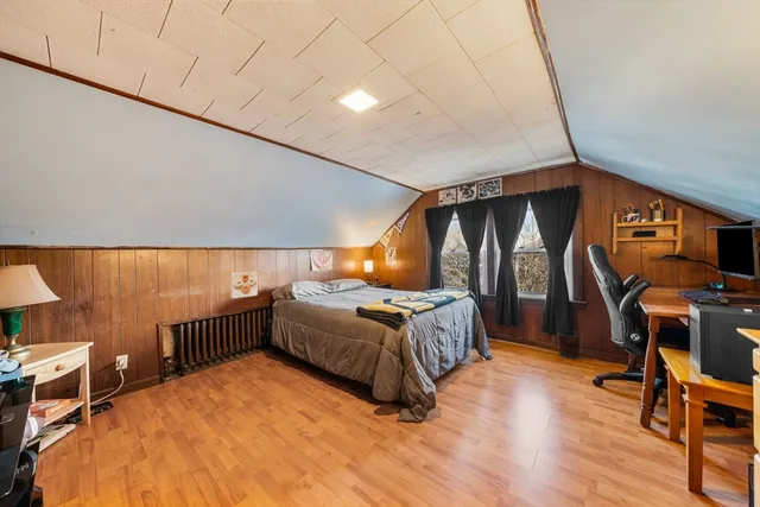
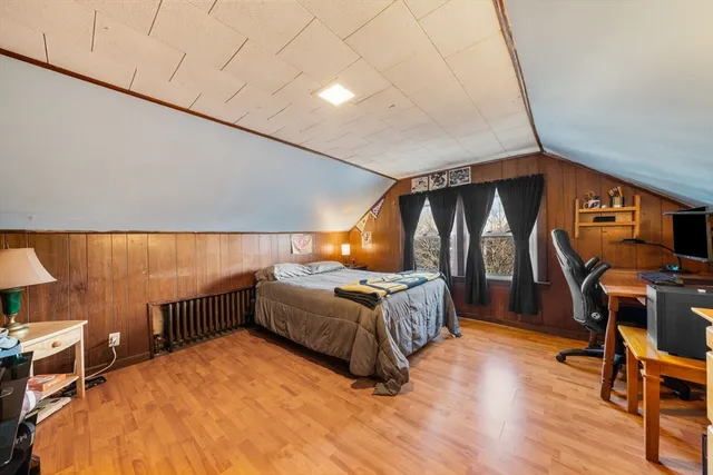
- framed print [229,271,259,299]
- waste bin [556,330,584,361]
